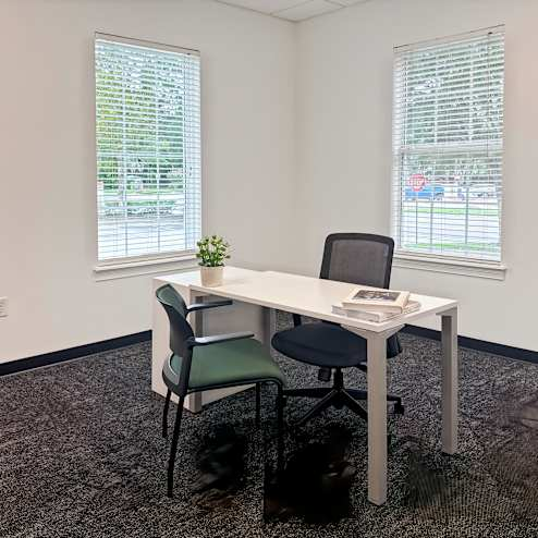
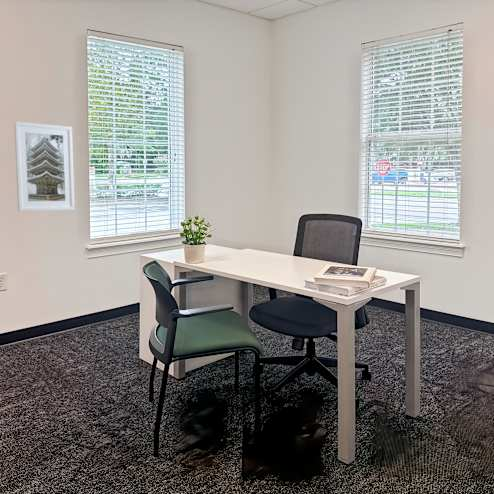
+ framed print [13,121,76,212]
